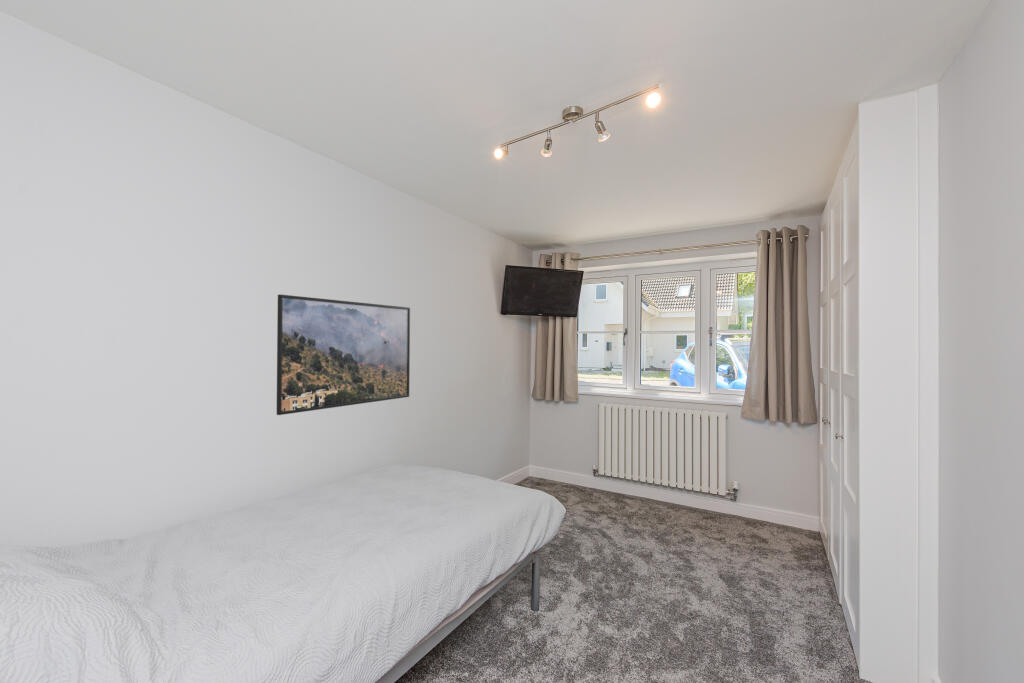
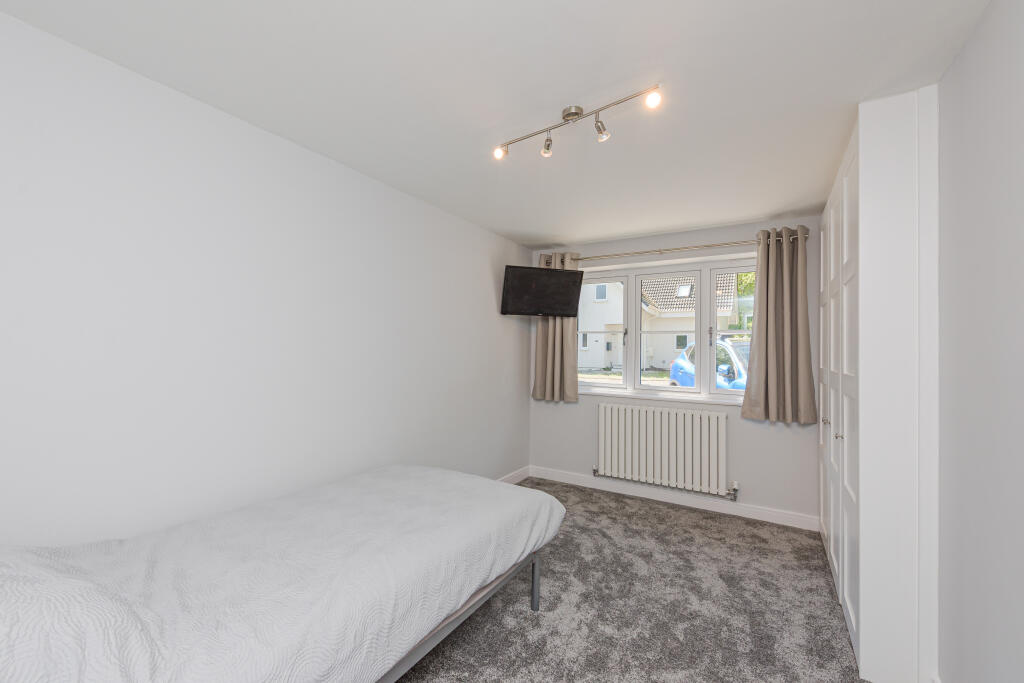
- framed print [276,293,411,416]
